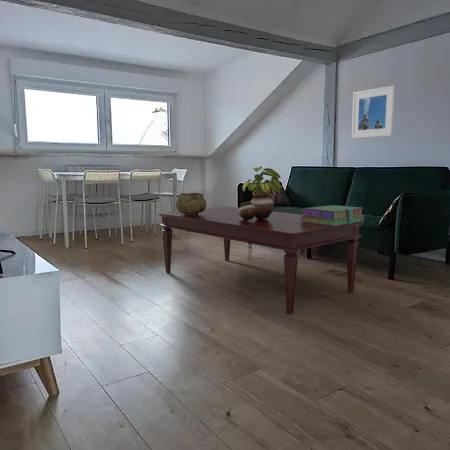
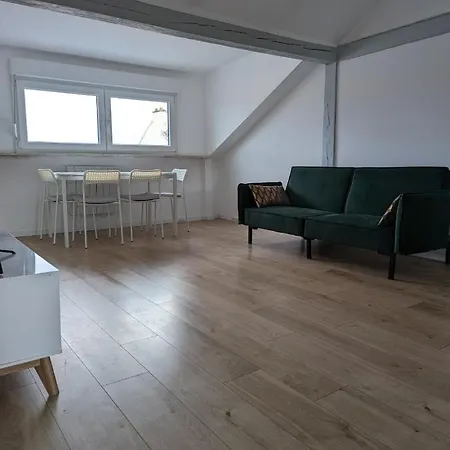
- coffee table [157,205,365,315]
- potted plant [238,166,282,220]
- stack of books [301,204,366,226]
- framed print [351,84,396,139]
- decorative bowl [175,192,207,215]
